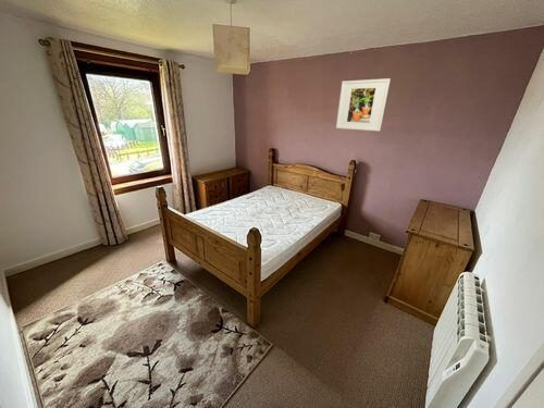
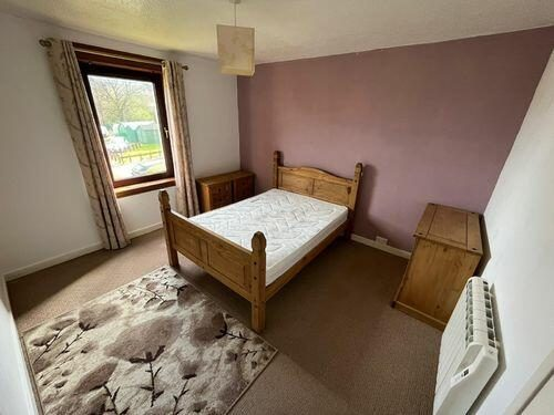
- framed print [335,77,392,132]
